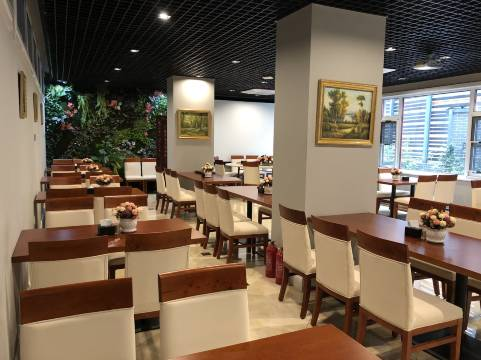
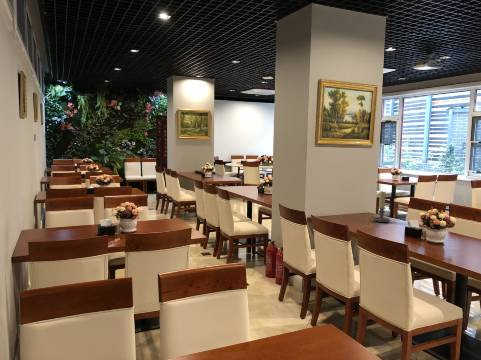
+ candle holder [369,190,391,223]
